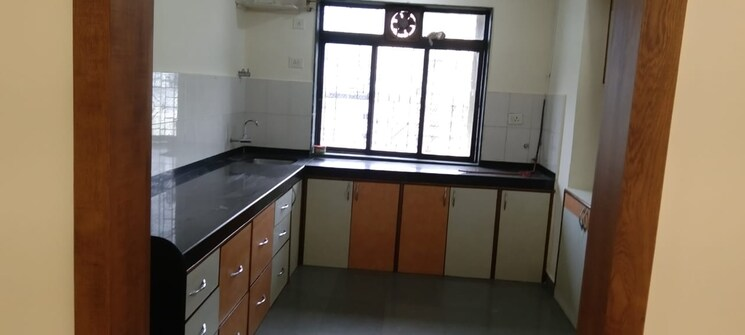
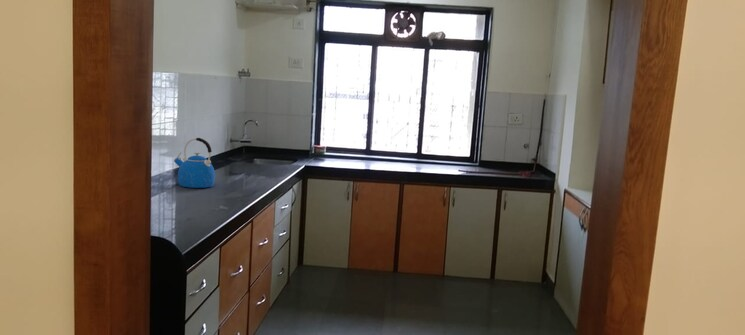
+ kettle [173,137,216,189]
